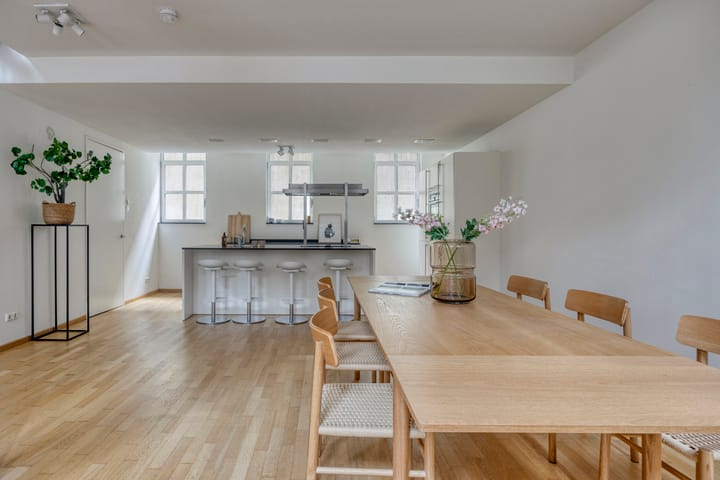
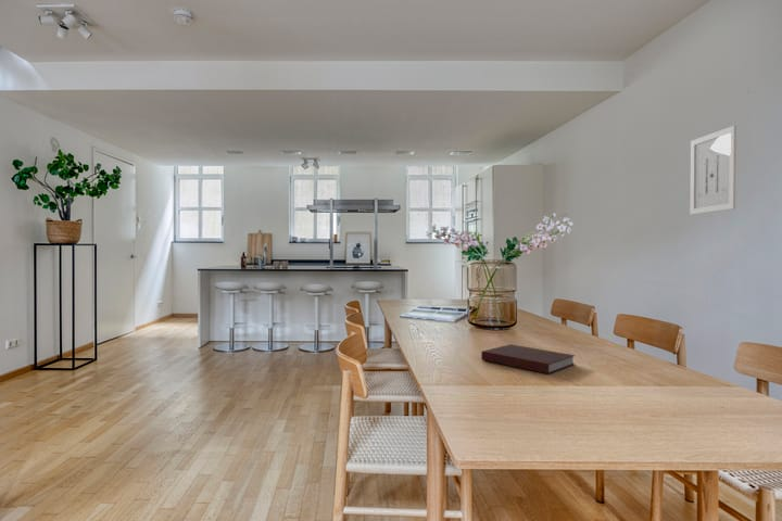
+ notebook [480,343,576,374]
+ wall art [690,125,737,216]
